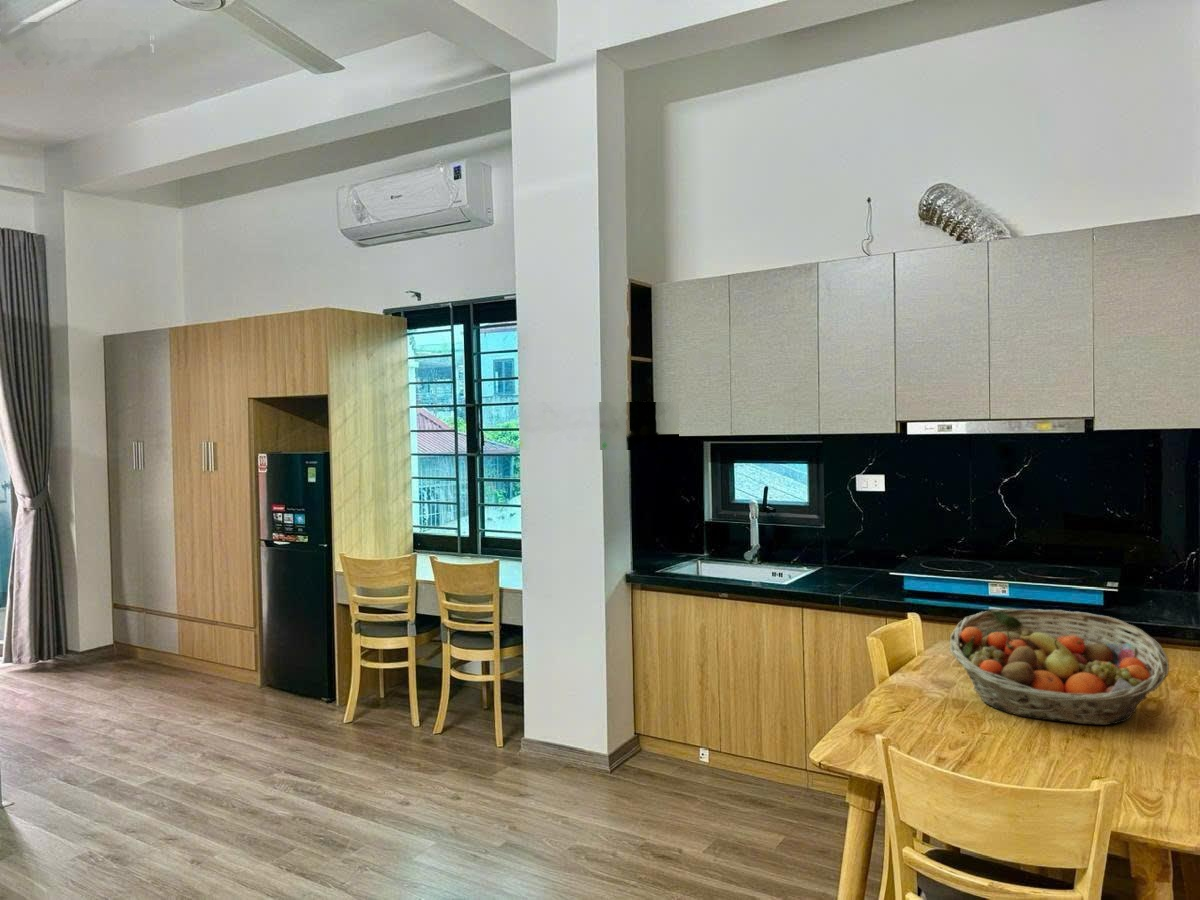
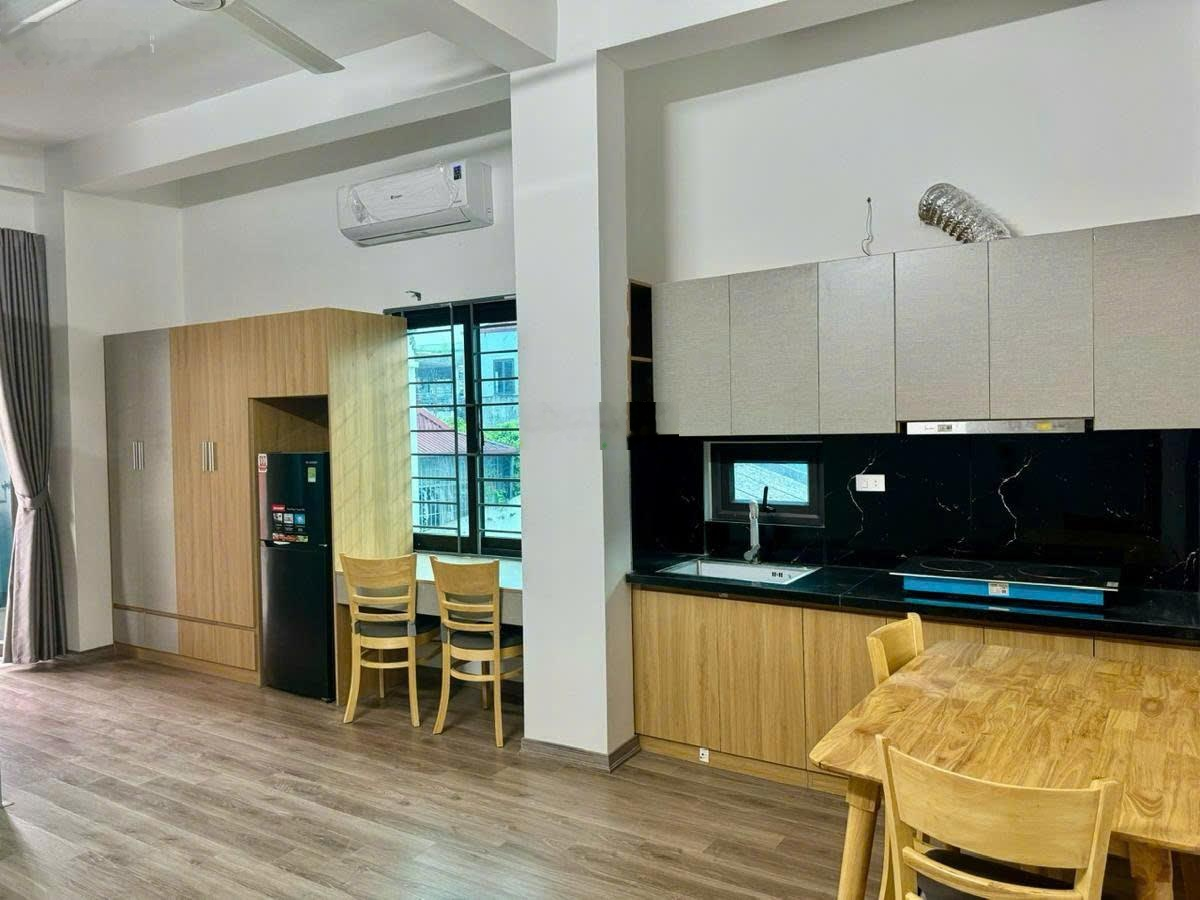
- fruit basket [949,608,1170,726]
